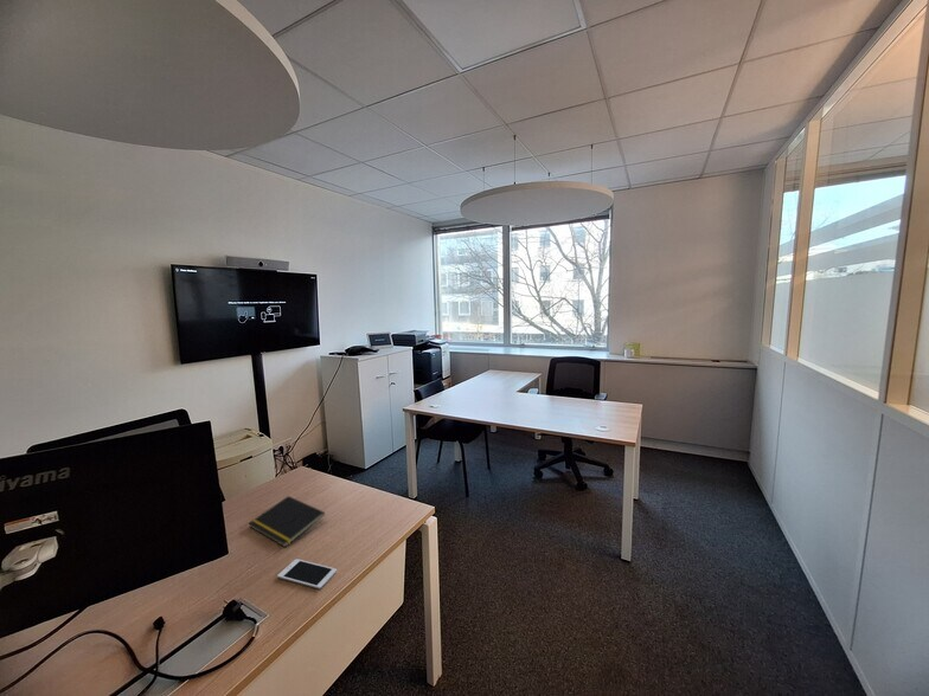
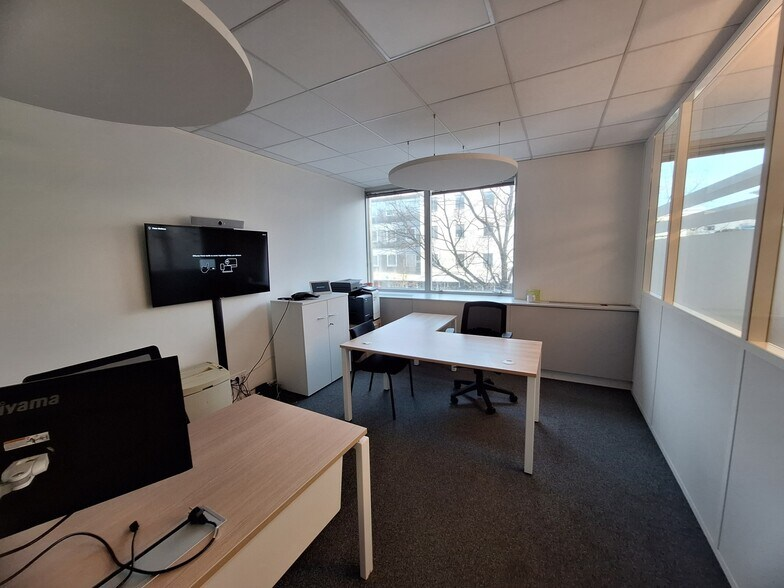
- cell phone [276,558,338,589]
- notepad [248,495,326,548]
